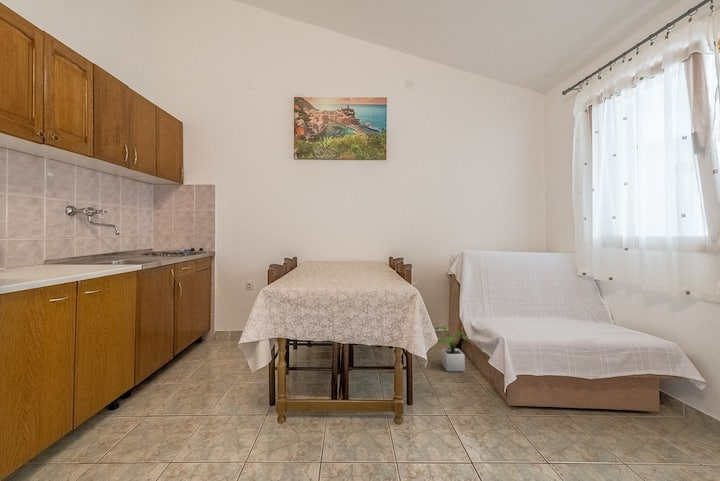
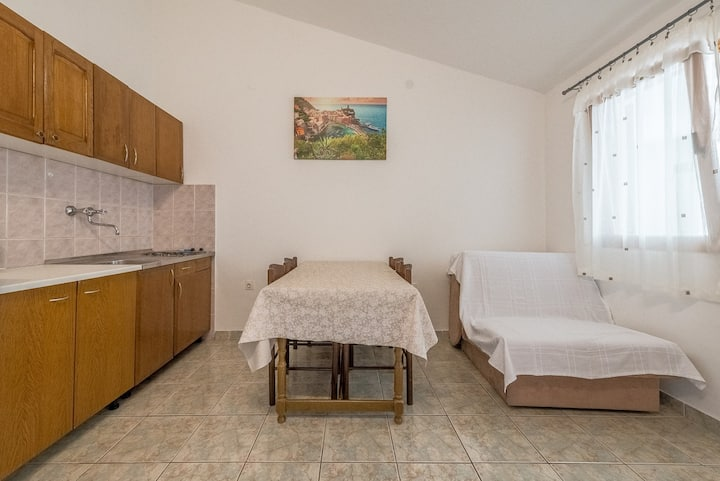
- potted plant [435,326,469,372]
